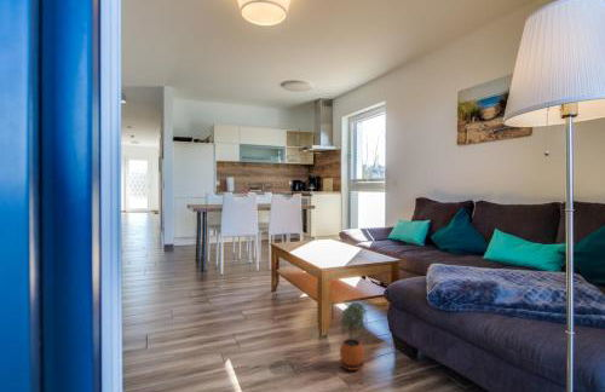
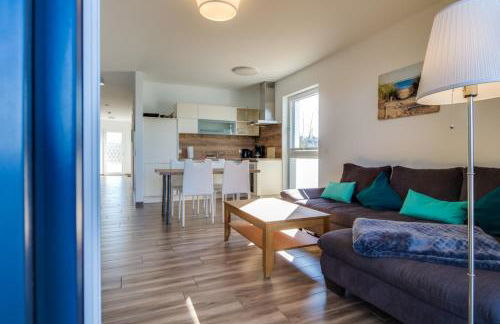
- potted plant [339,301,369,371]
